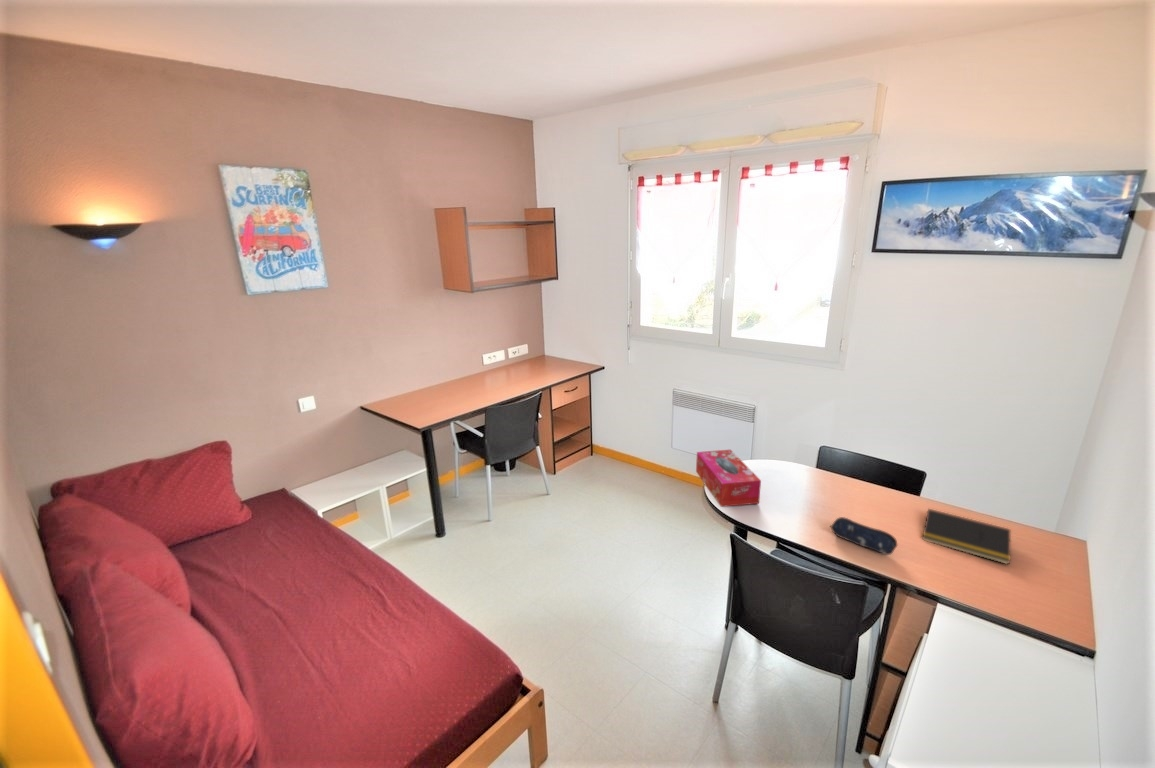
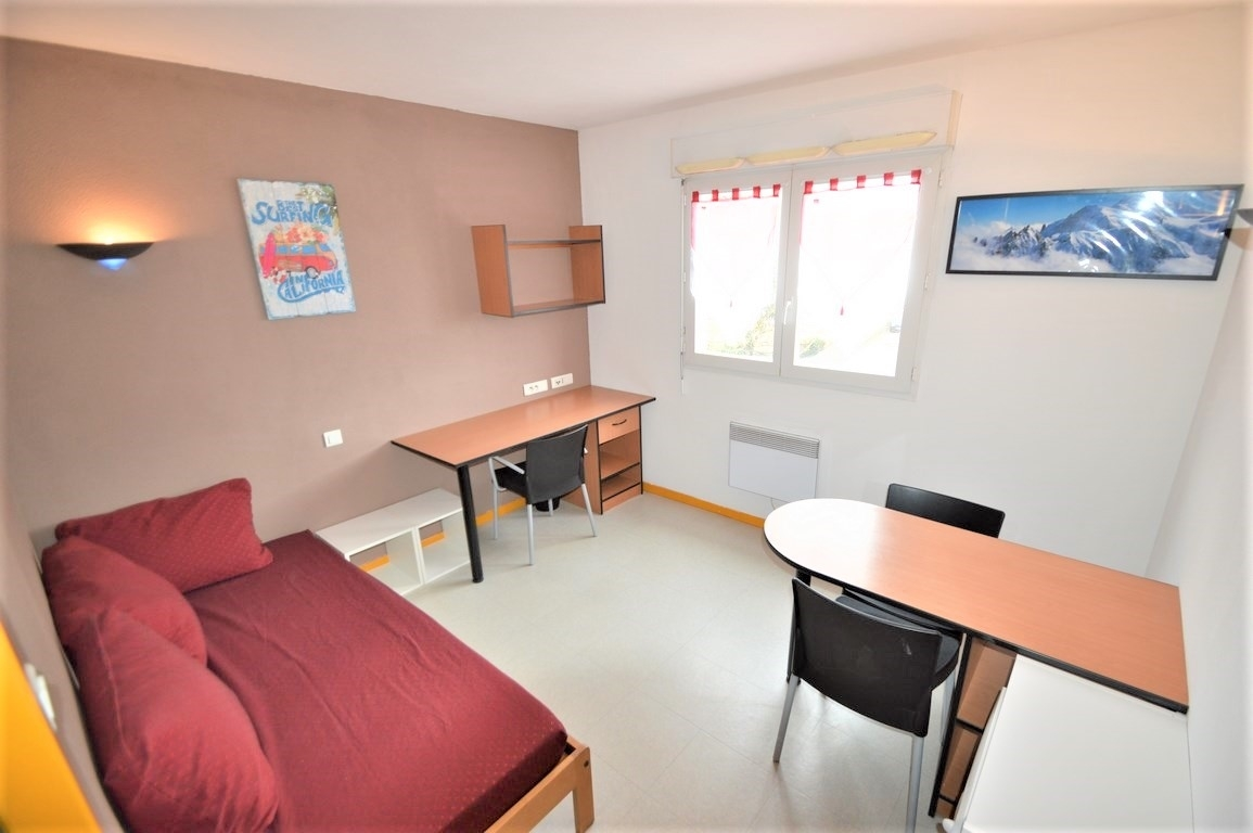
- notepad [921,508,1012,566]
- tissue box [695,449,762,508]
- pencil case [829,516,898,556]
